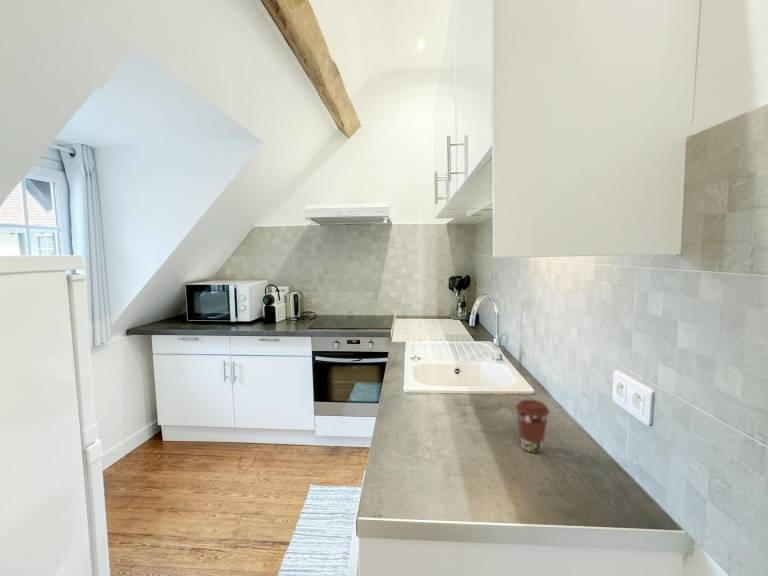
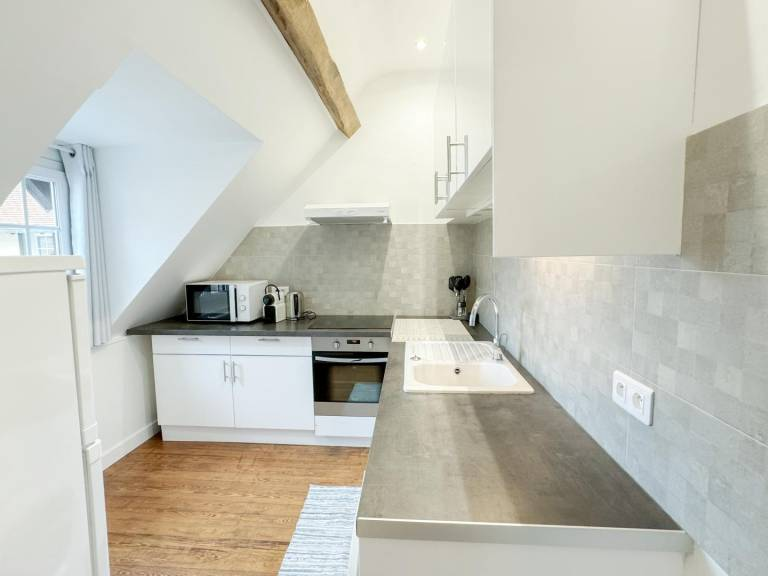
- coffee cup [515,399,550,454]
